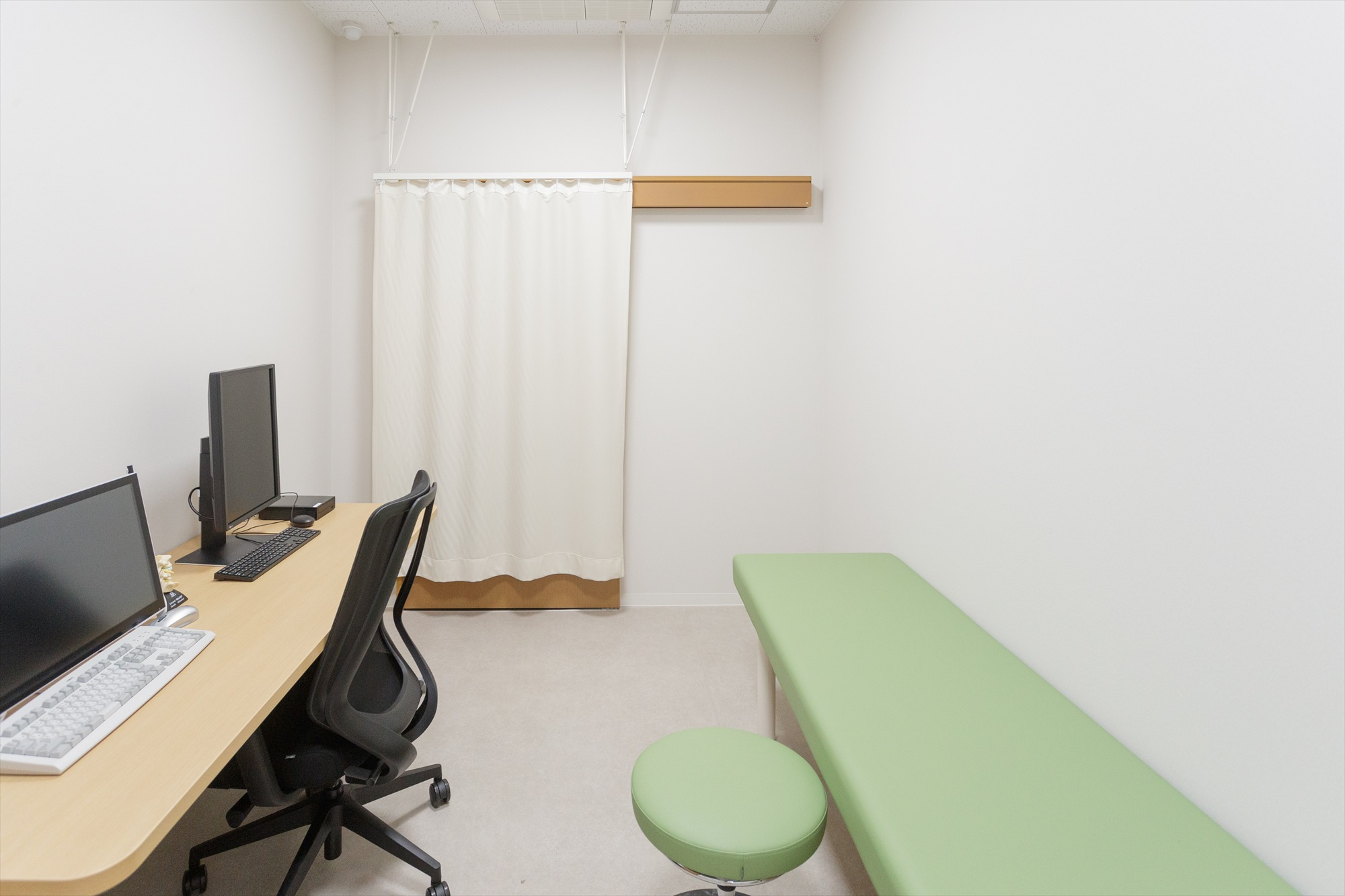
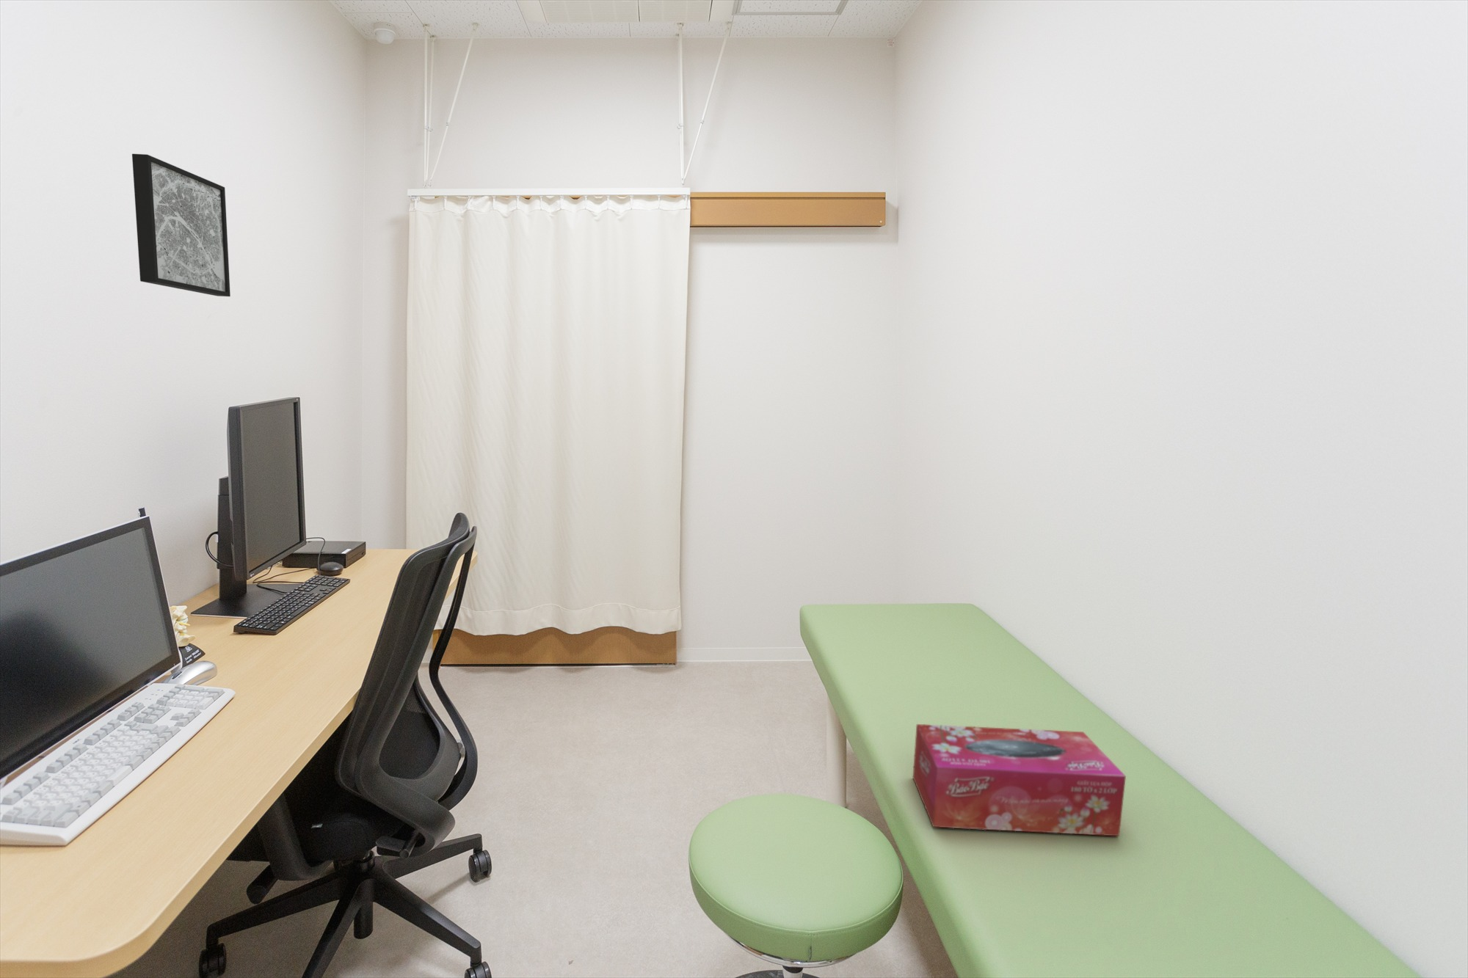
+ wall art [131,153,231,297]
+ tissue box [912,724,1126,836]
